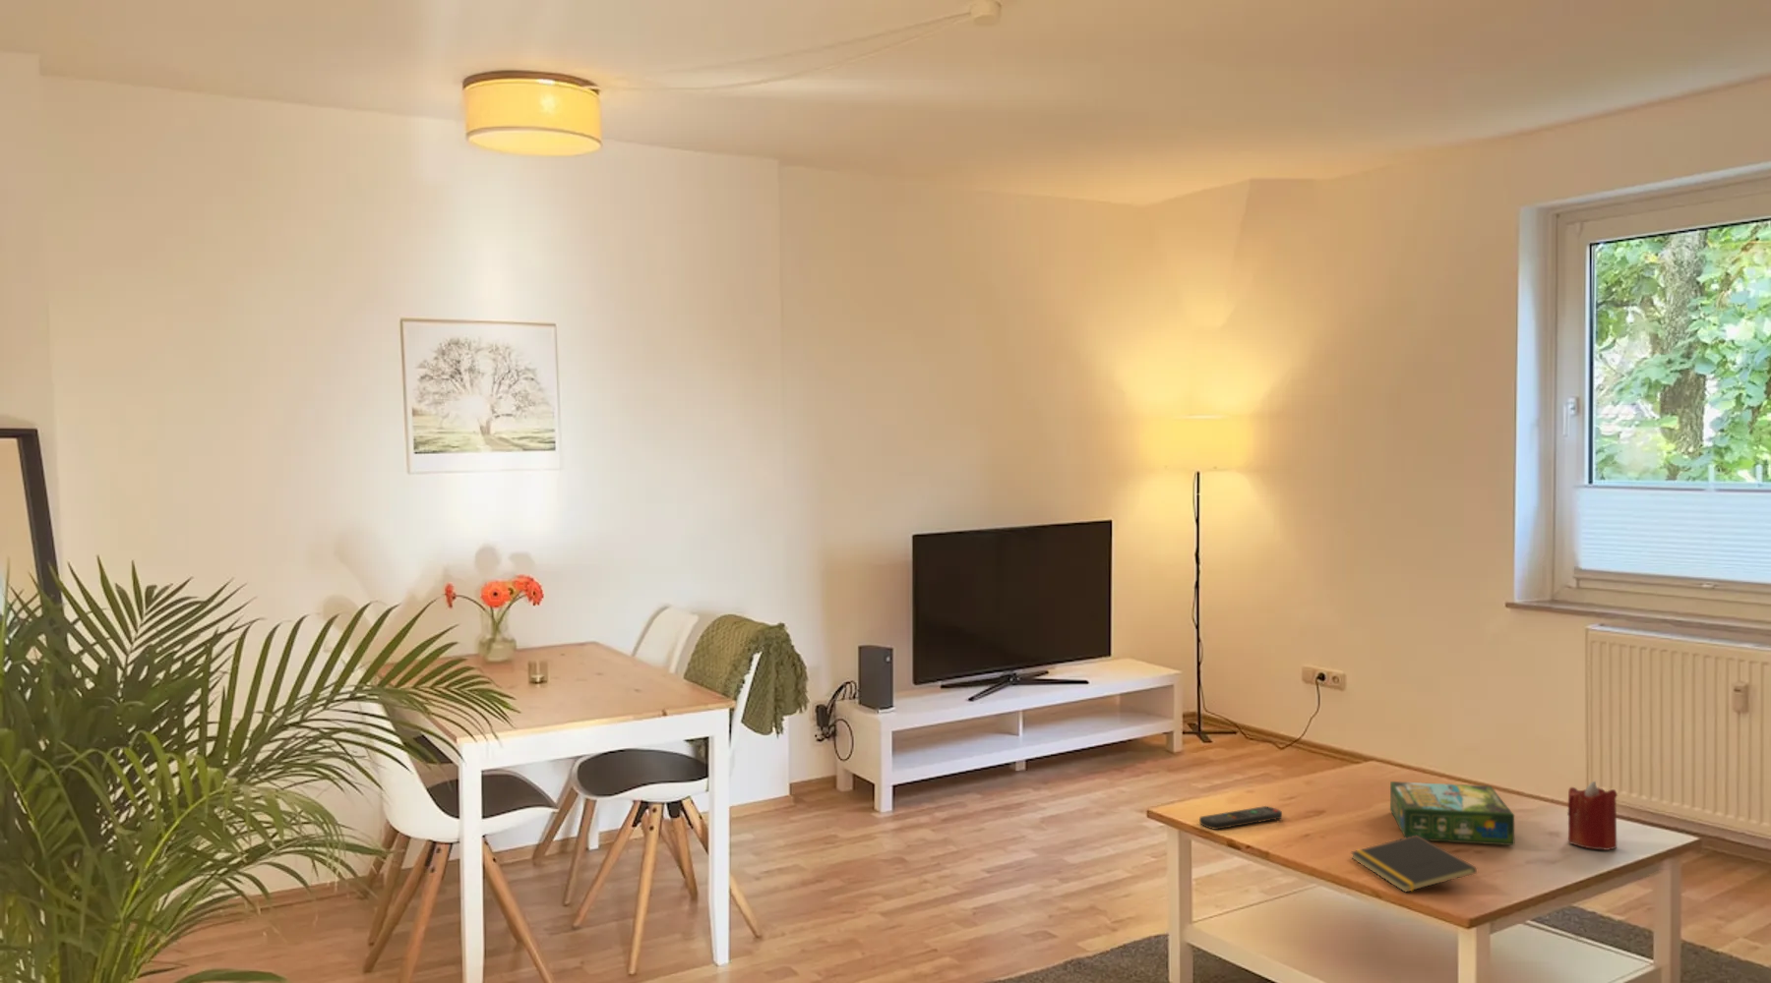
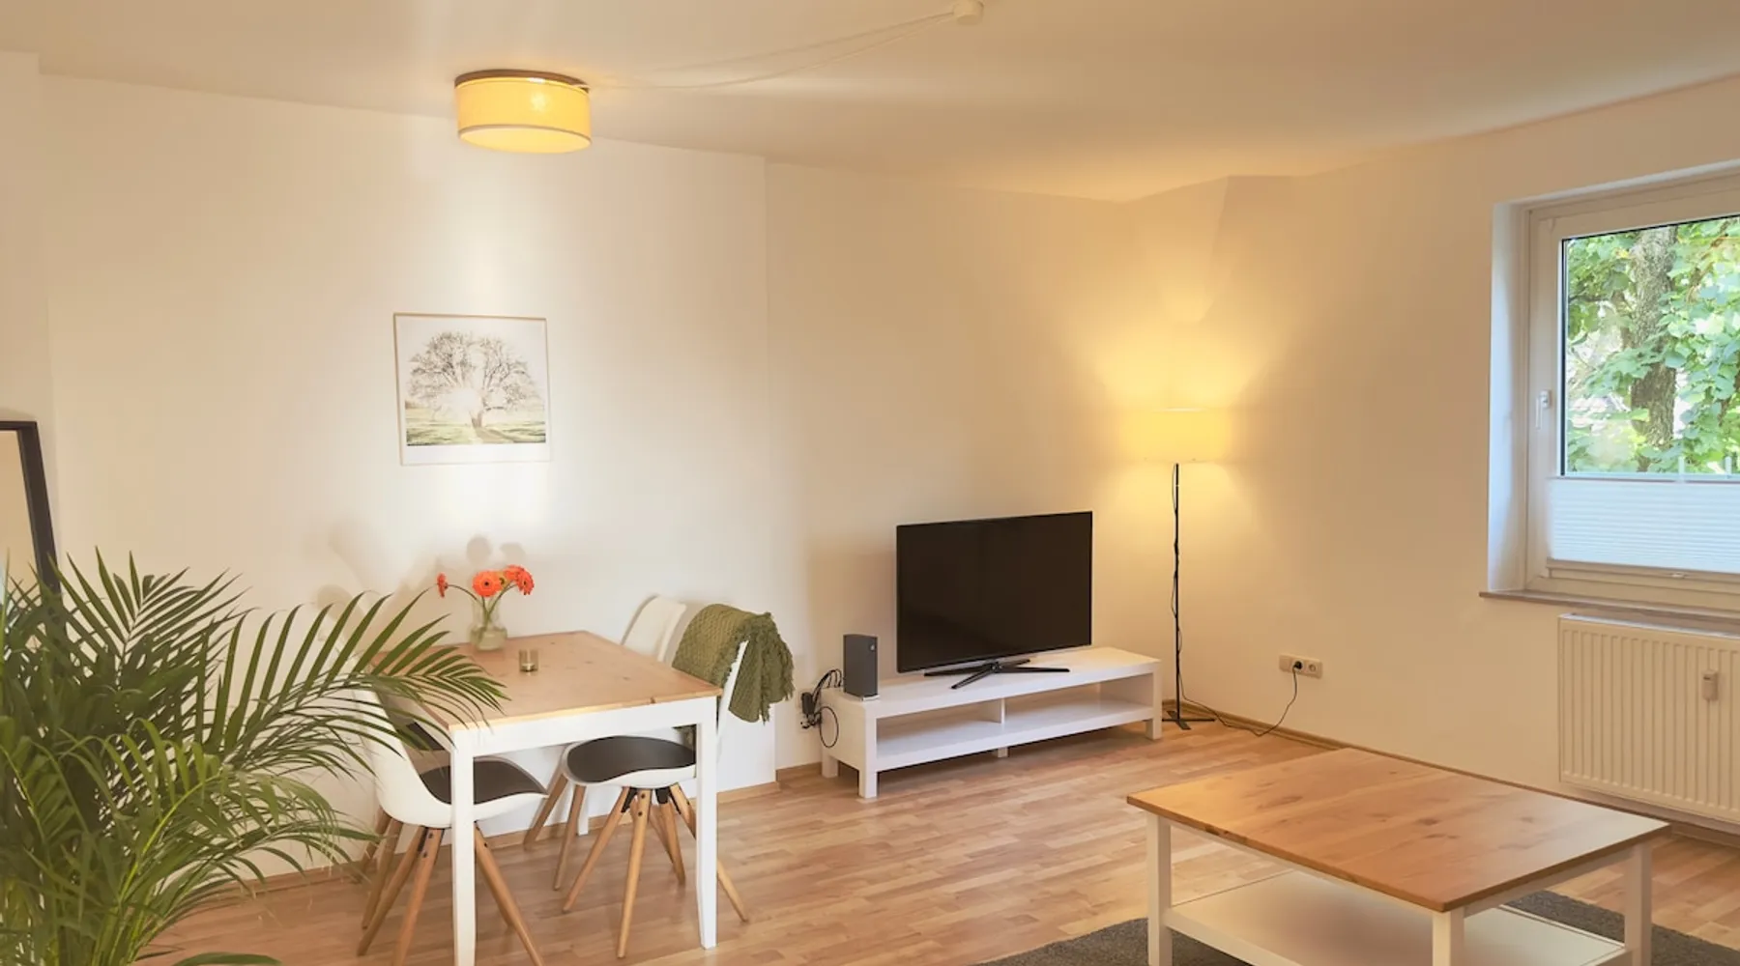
- board game [1389,781,1517,846]
- candle [1566,781,1618,851]
- remote control [1198,805,1283,830]
- notepad [1349,834,1478,893]
